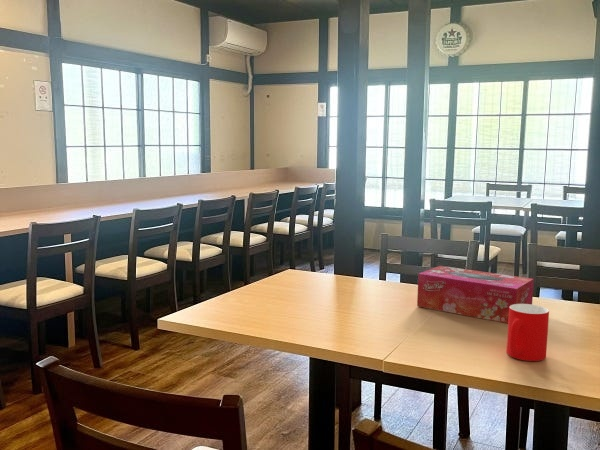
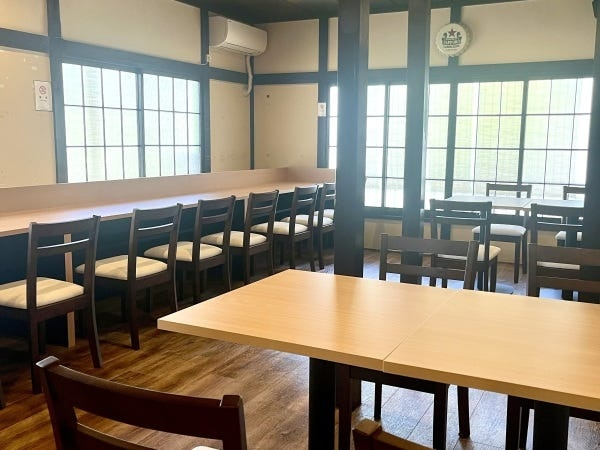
- cup [506,303,550,362]
- tissue box [416,265,535,324]
